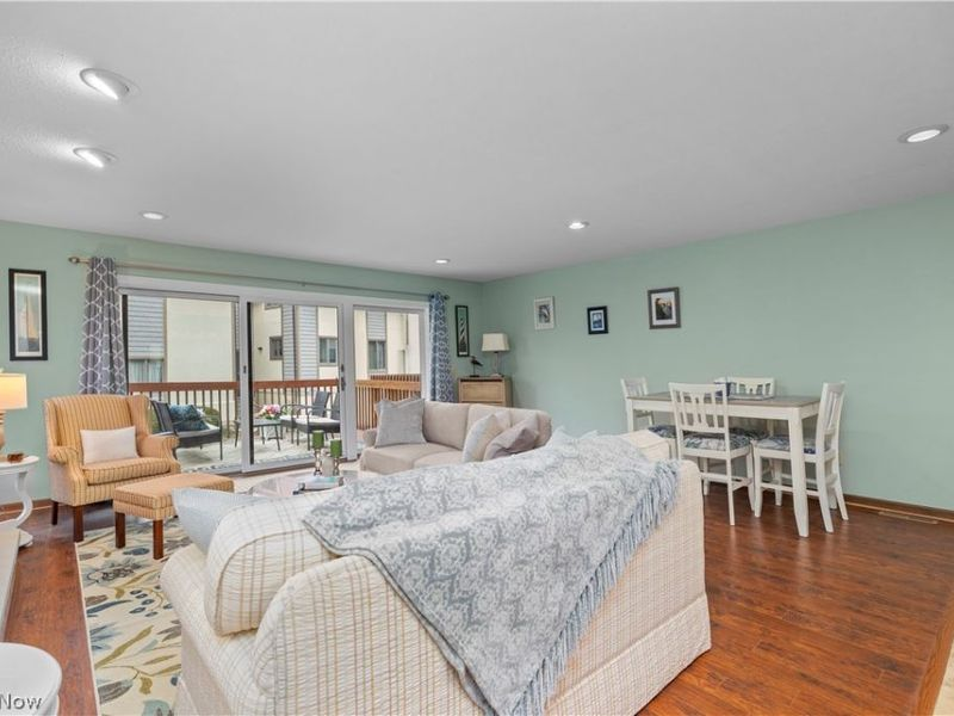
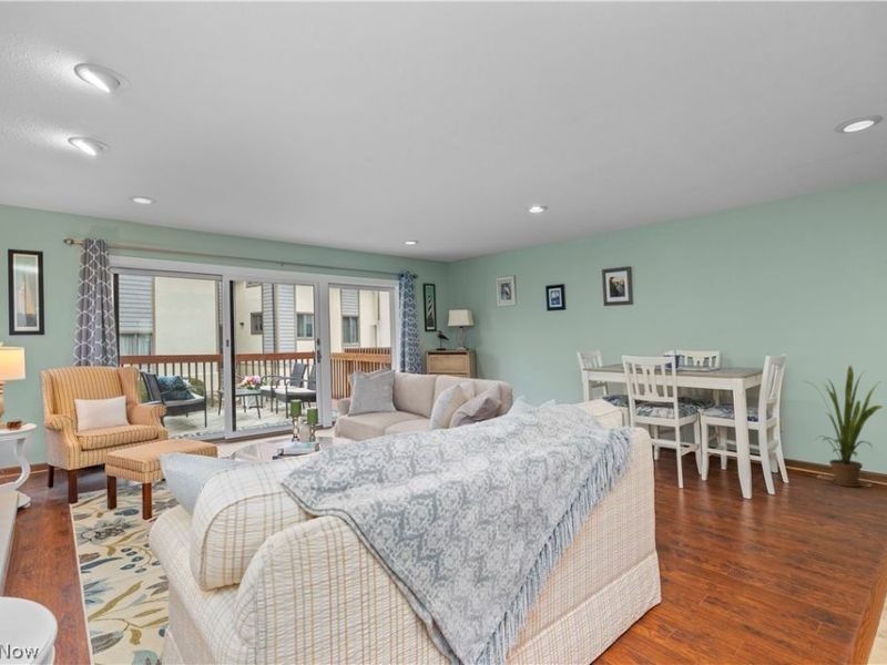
+ house plant [804,365,884,488]
